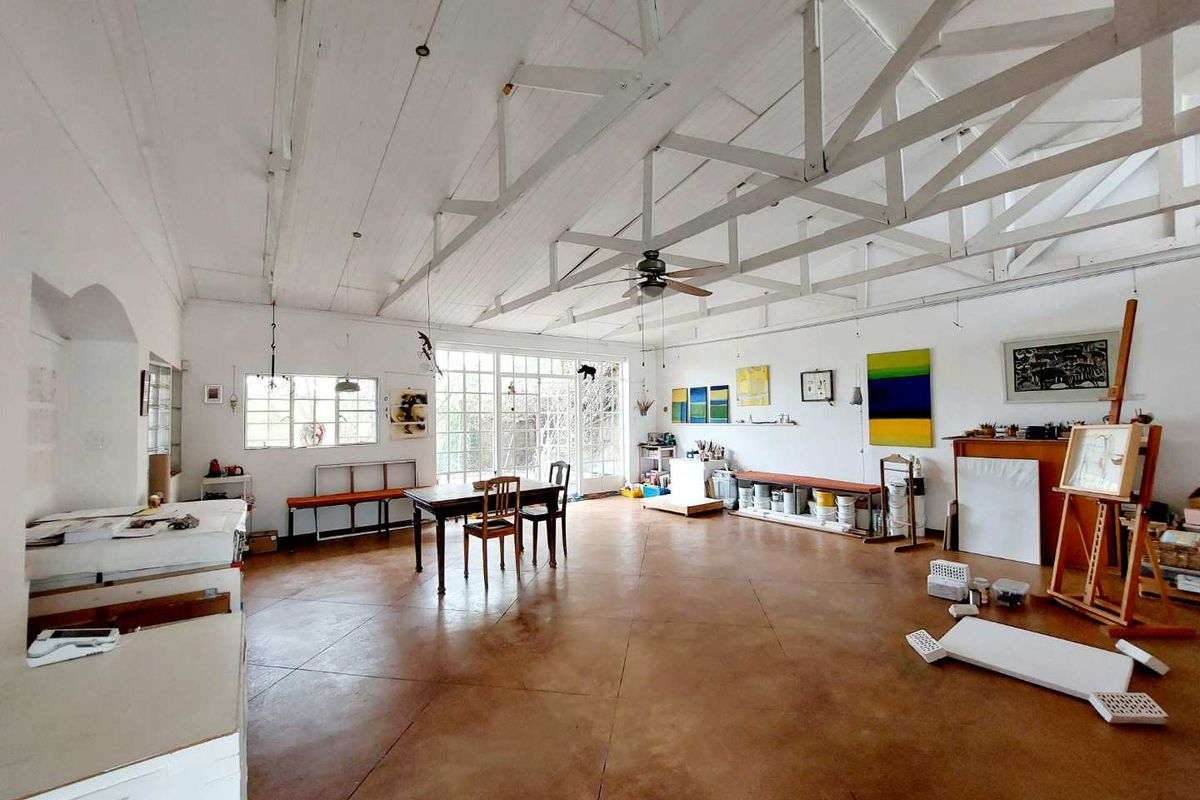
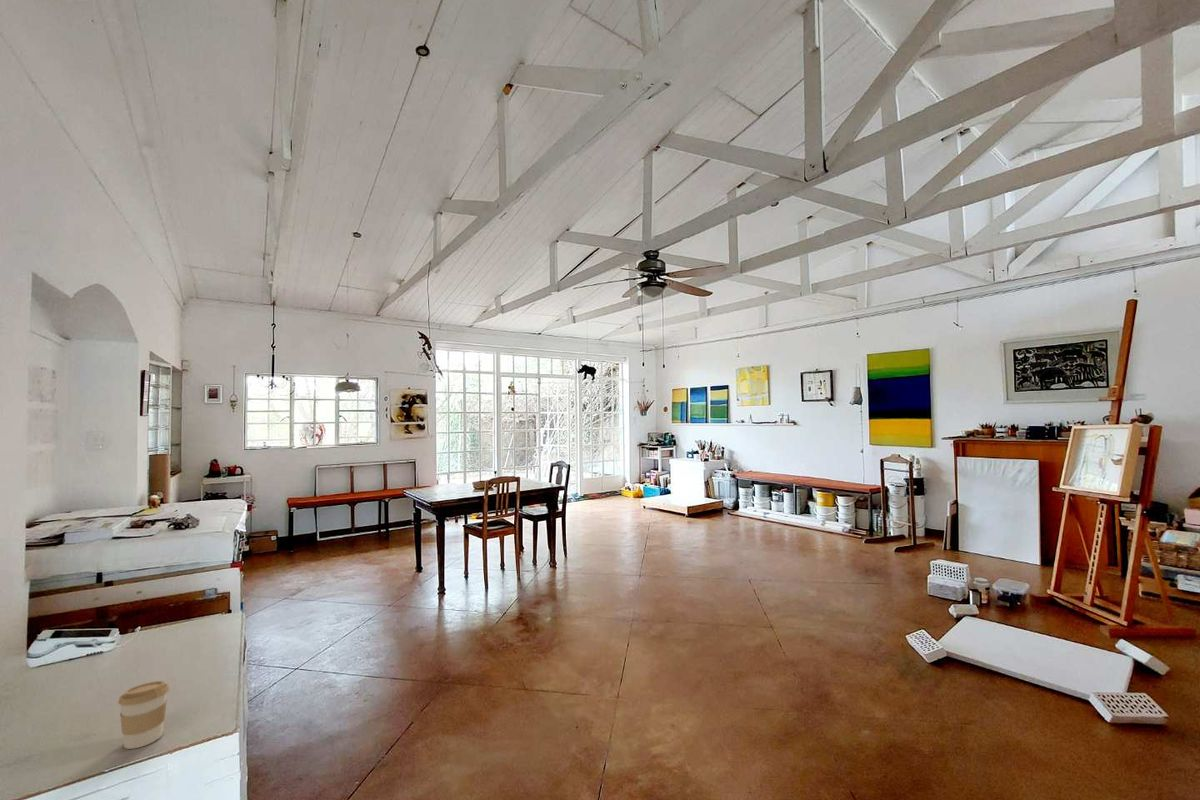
+ coffee cup [117,680,171,750]
